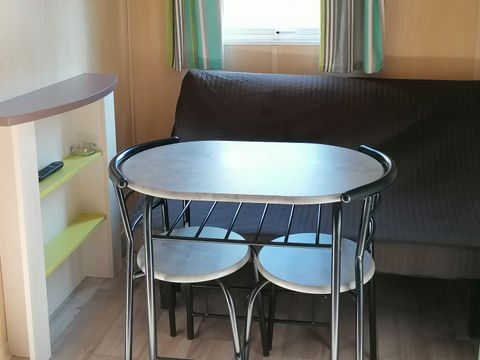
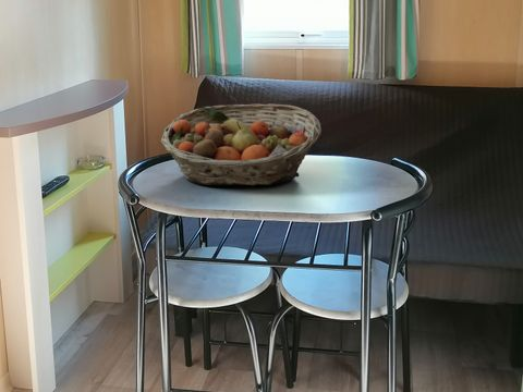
+ fruit basket [160,103,323,187]
